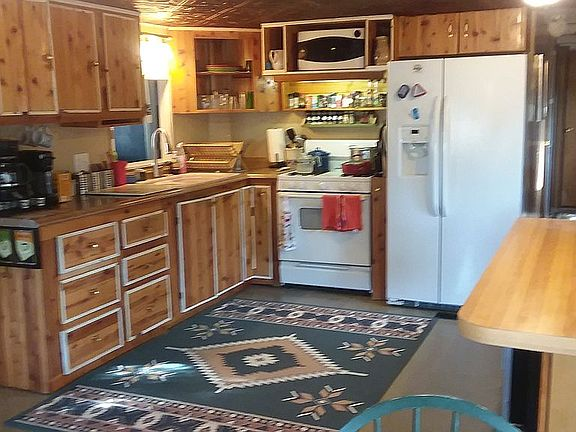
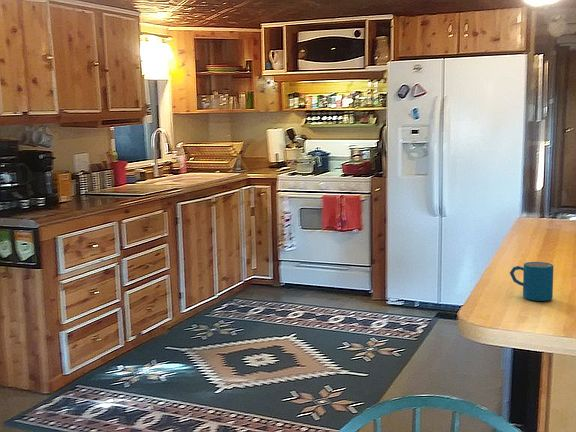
+ mug [509,261,554,302]
